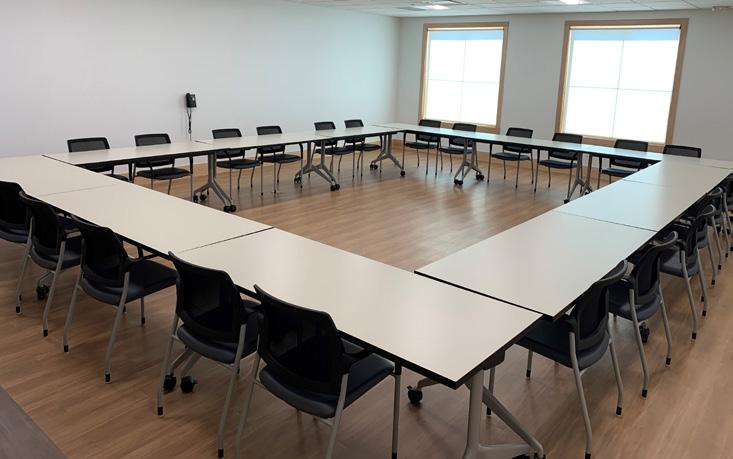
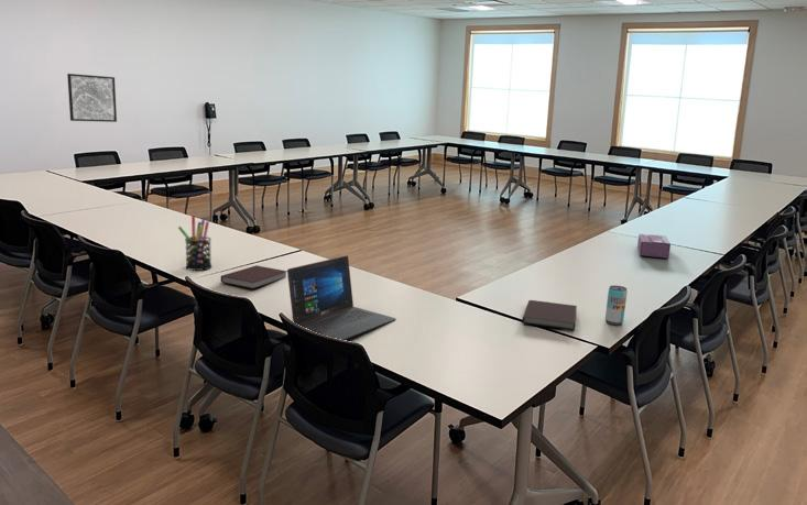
+ pen holder [177,215,212,272]
+ tissue box [636,233,672,260]
+ beverage can [604,285,629,326]
+ notebook [219,265,287,289]
+ notebook [522,299,578,331]
+ laptop [286,254,396,341]
+ wall art [66,73,118,123]
